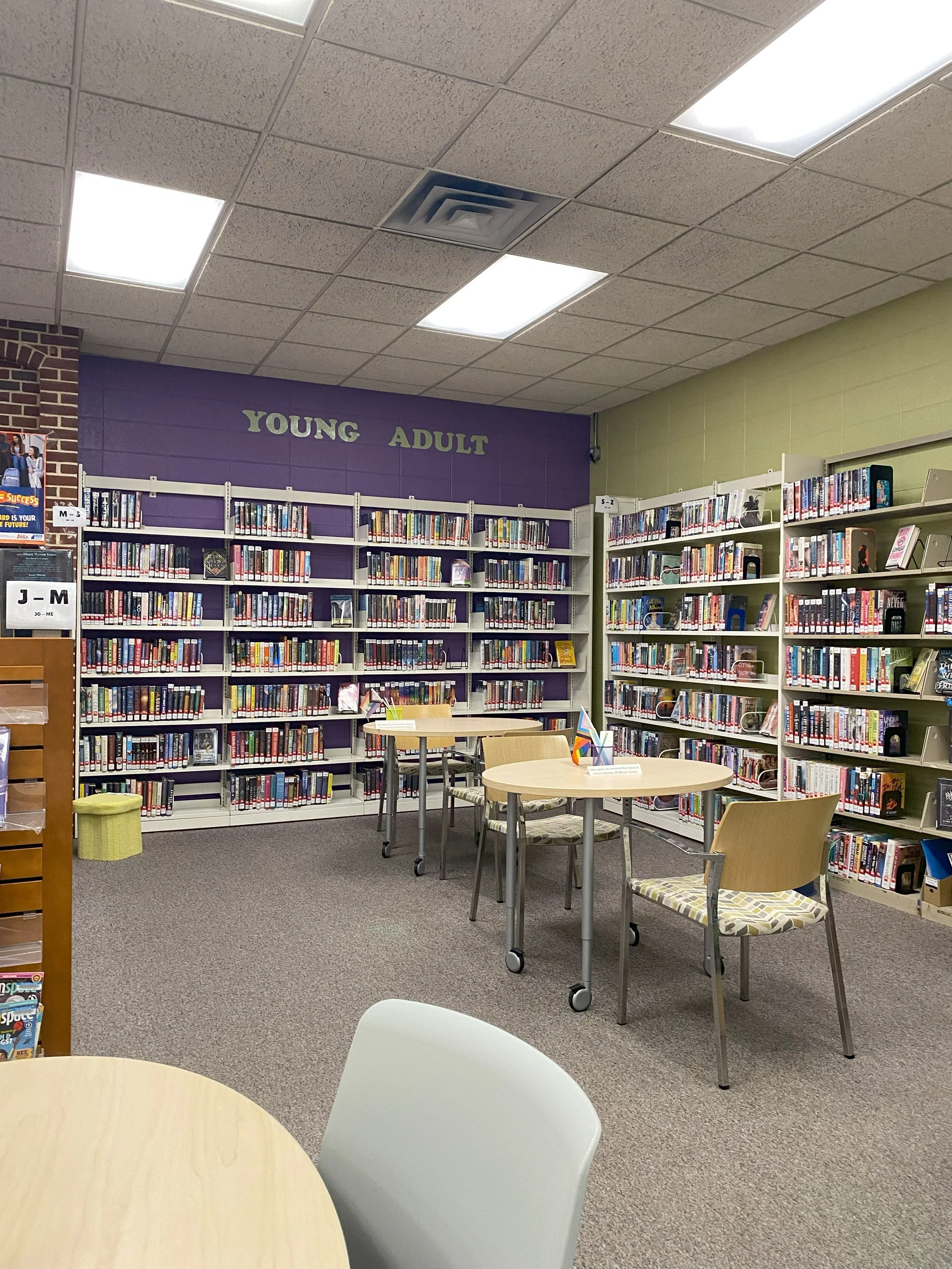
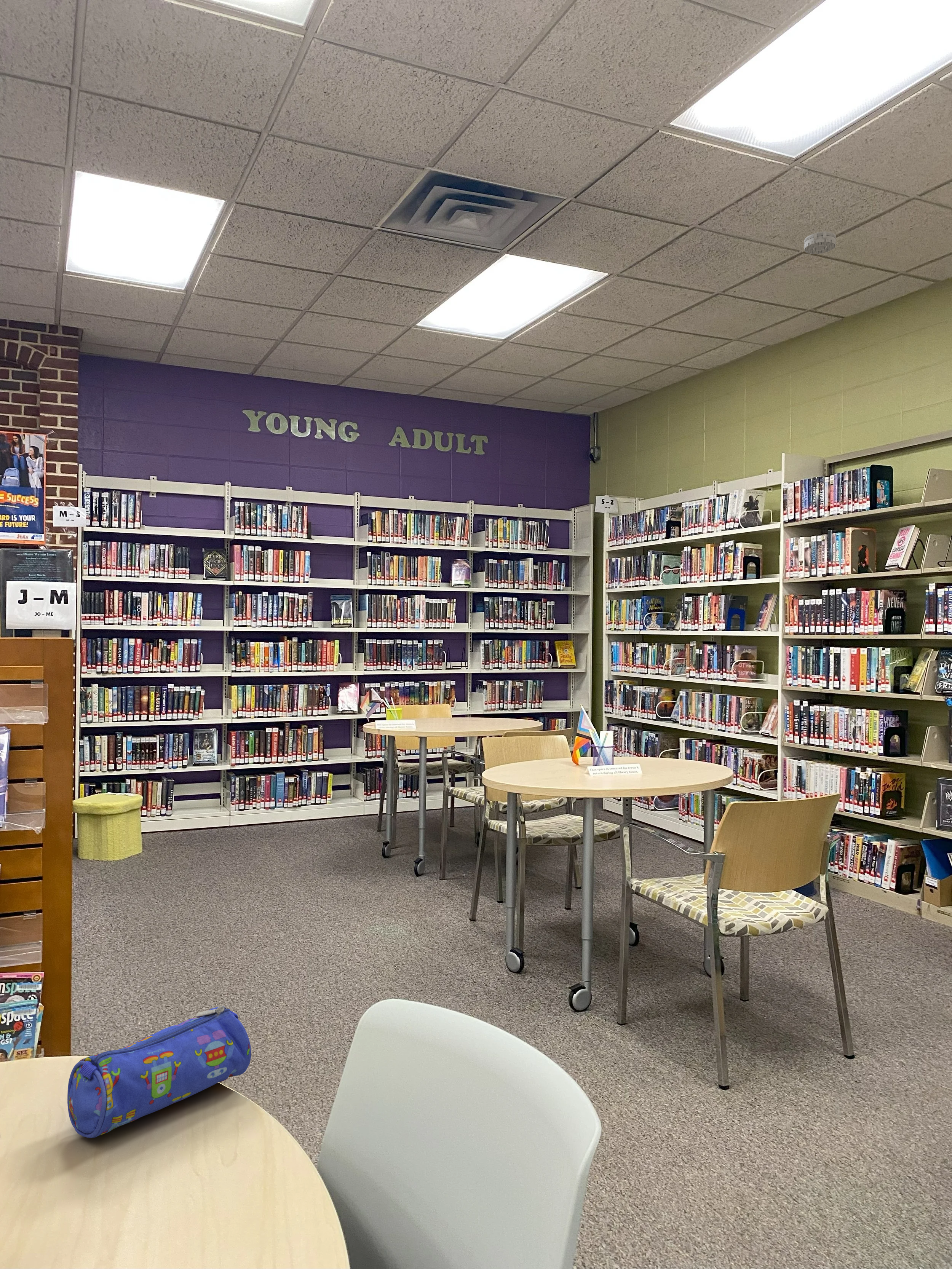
+ smoke detector [804,231,836,255]
+ pencil case [67,1005,251,1138]
